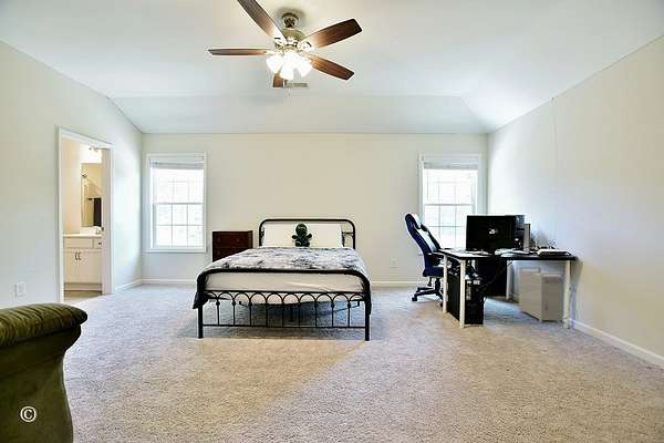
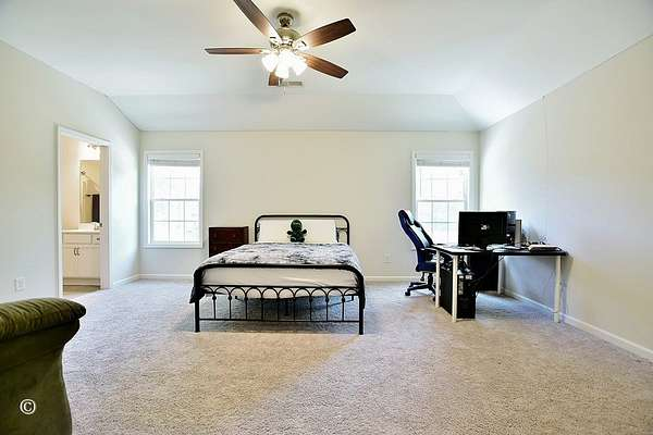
- storage bin [518,266,566,324]
